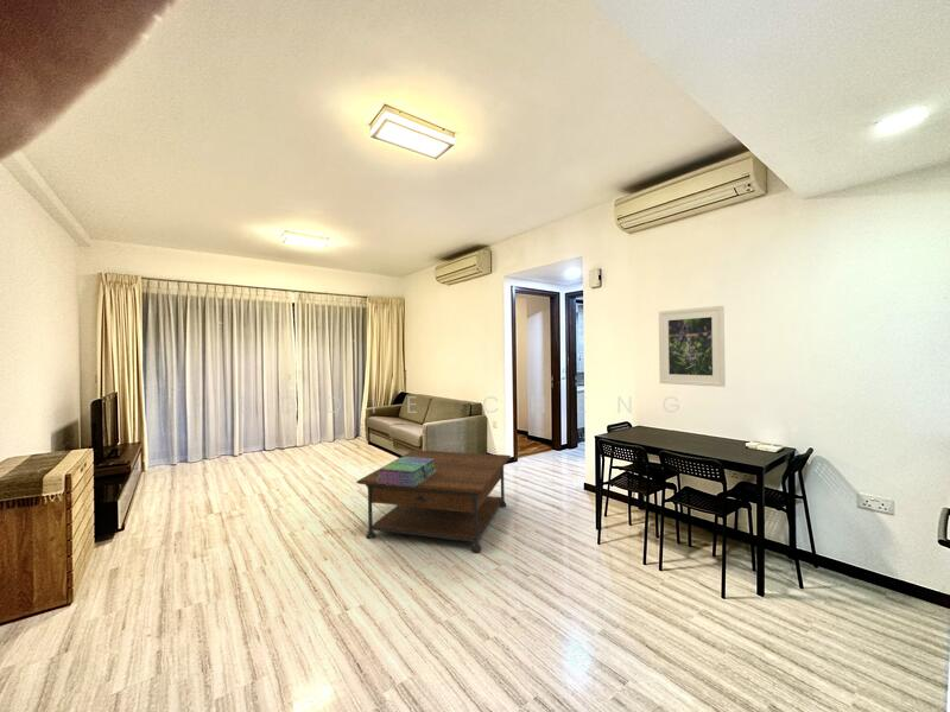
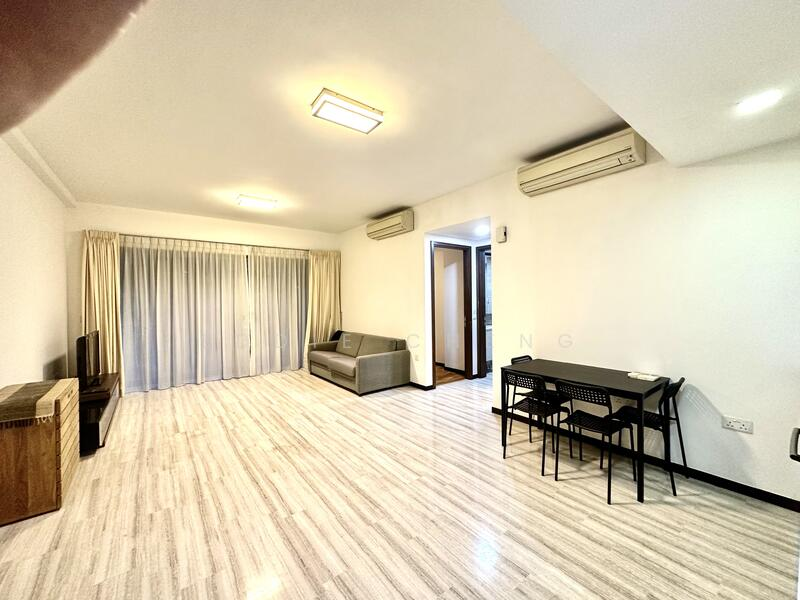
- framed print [658,305,727,388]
- coffee table [355,449,512,553]
- stack of books [378,456,436,487]
